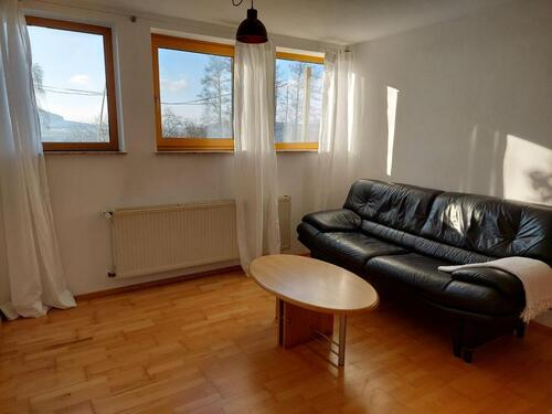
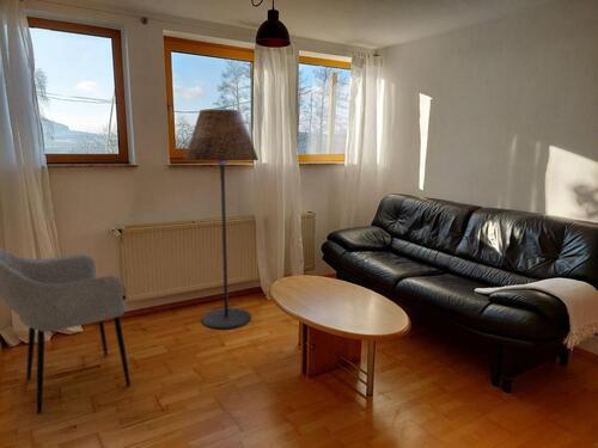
+ armchair [0,247,132,415]
+ floor lamp [183,108,260,331]
